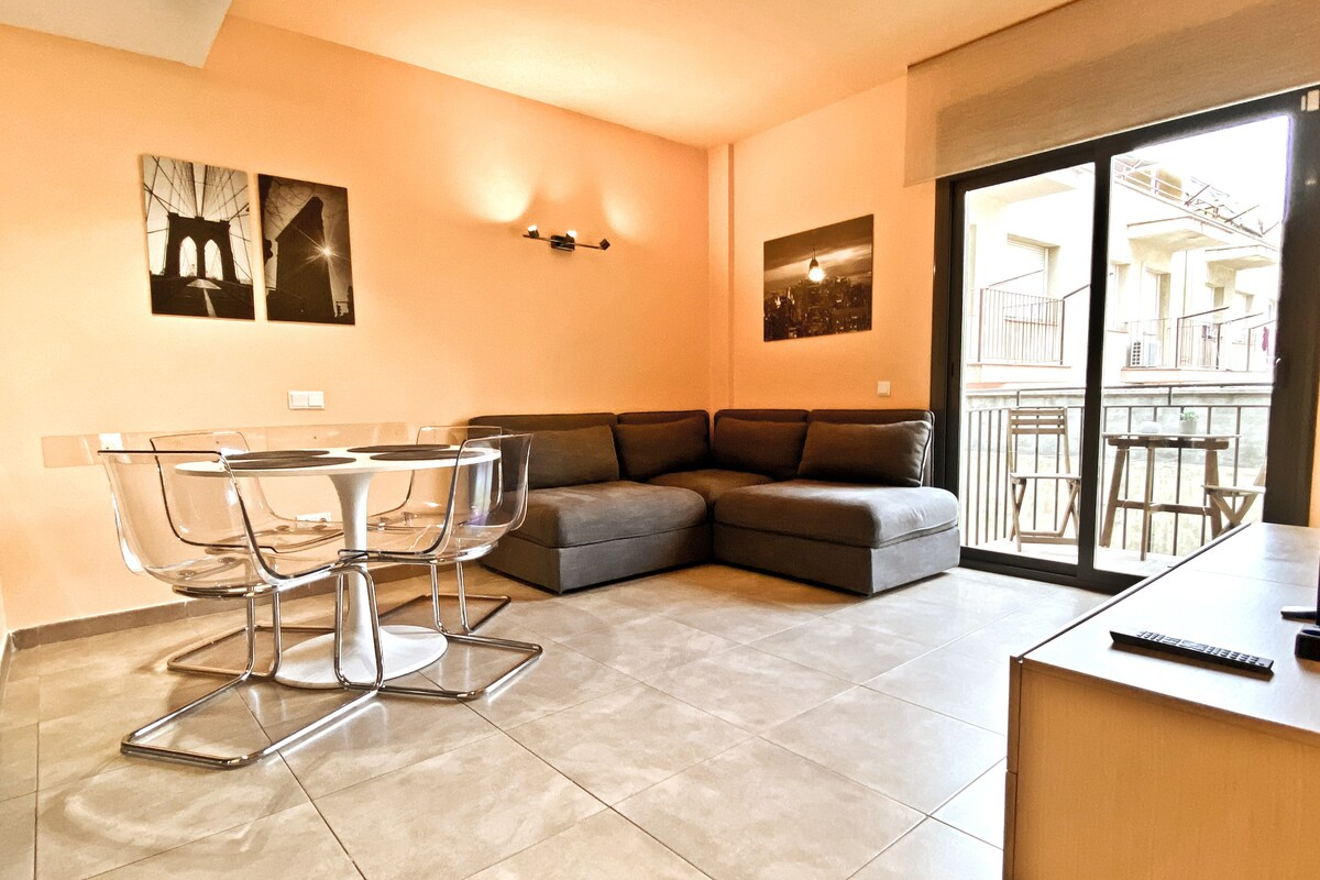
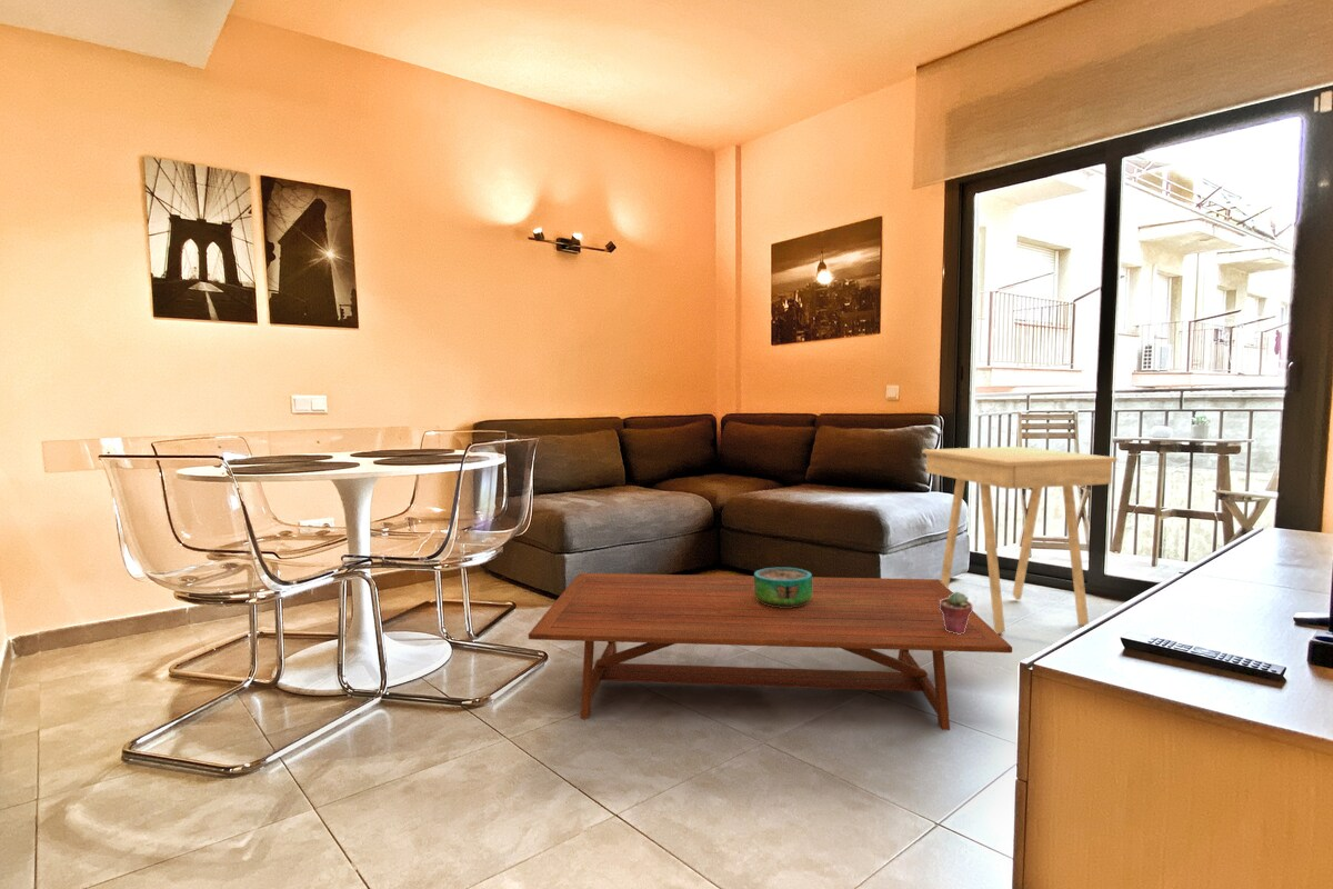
+ decorative bowl [753,567,813,608]
+ coffee table [528,572,1013,731]
+ side table [921,446,1119,636]
+ potted succulent [940,590,973,635]
